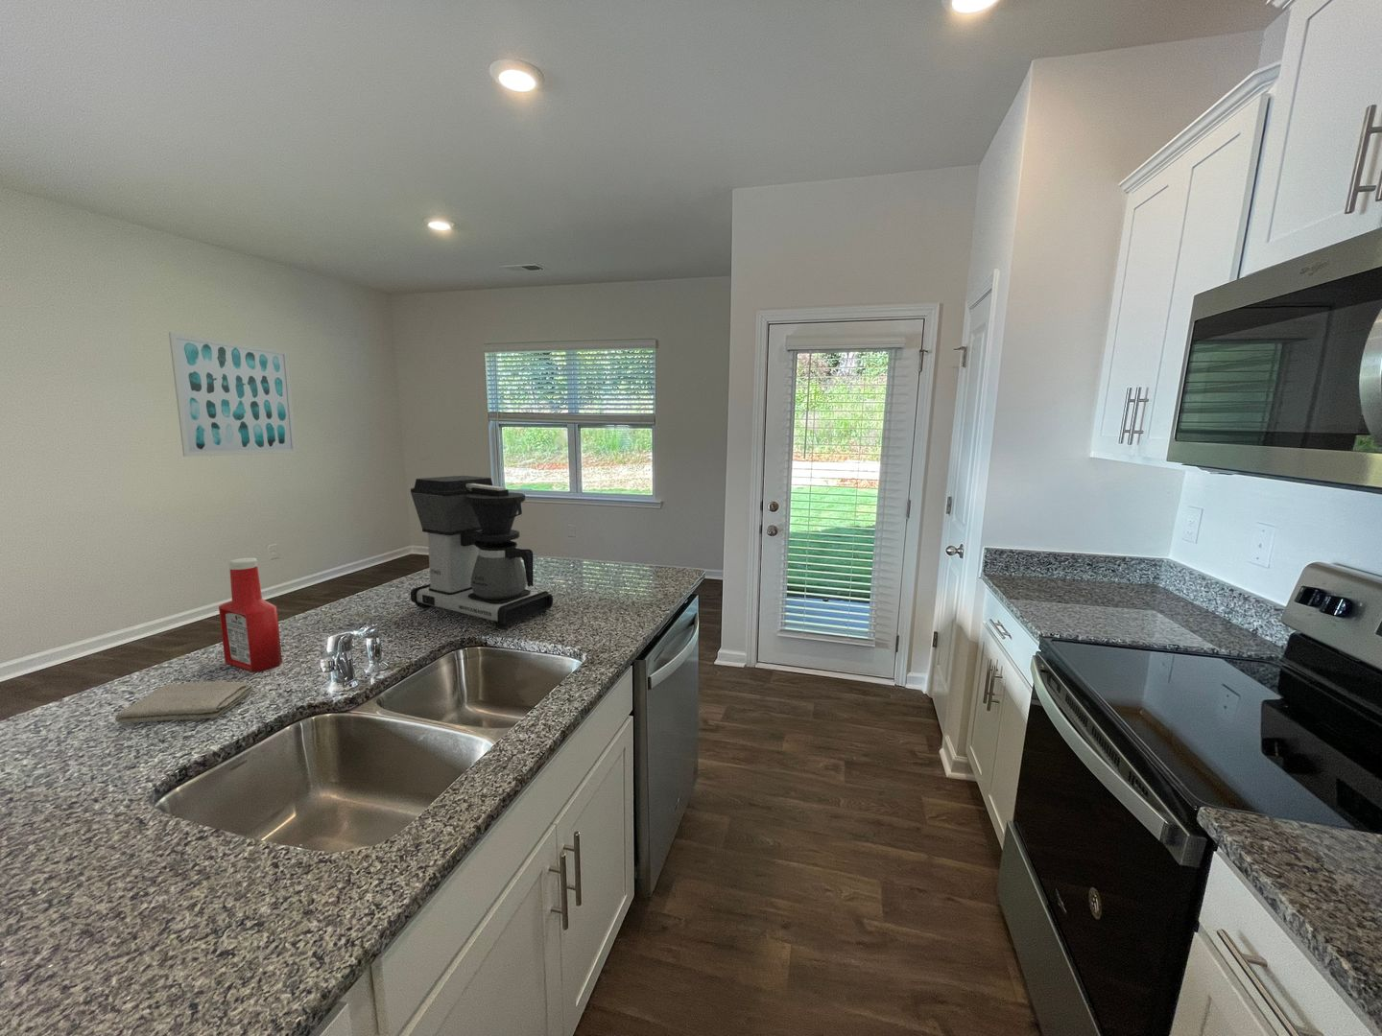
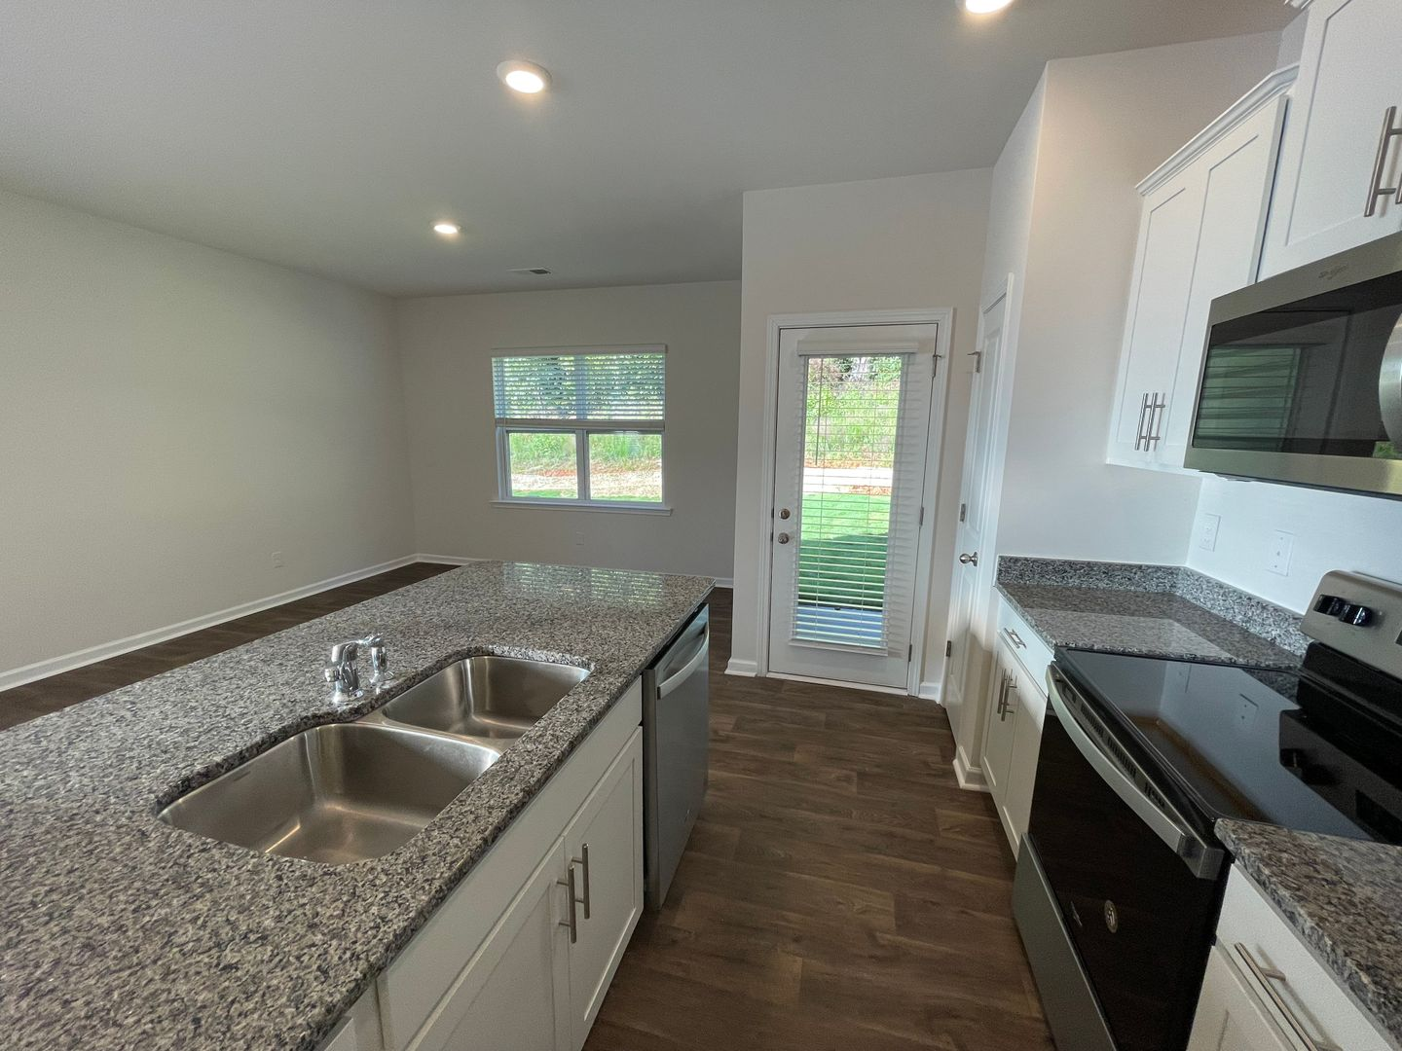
- soap bottle [218,557,283,673]
- wall art [168,331,297,457]
- coffee maker [410,474,554,629]
- washcloth [114,679,255,725]
